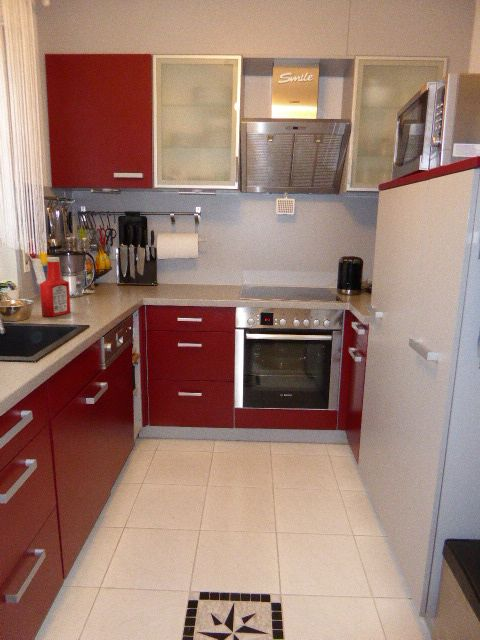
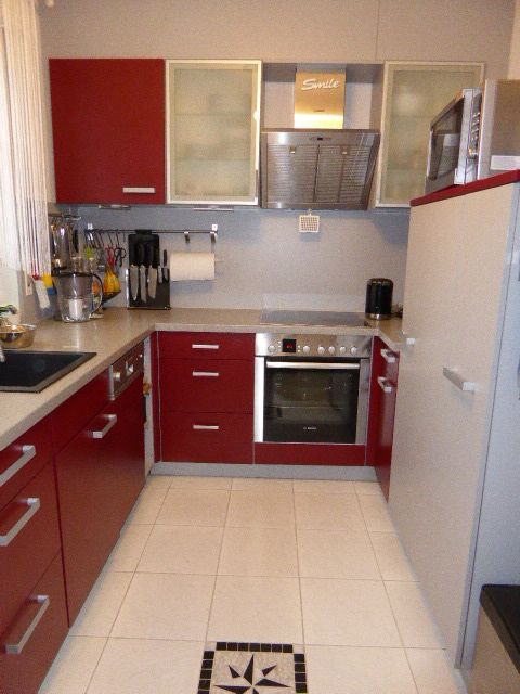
- soap bottle [39,256,71,318]
